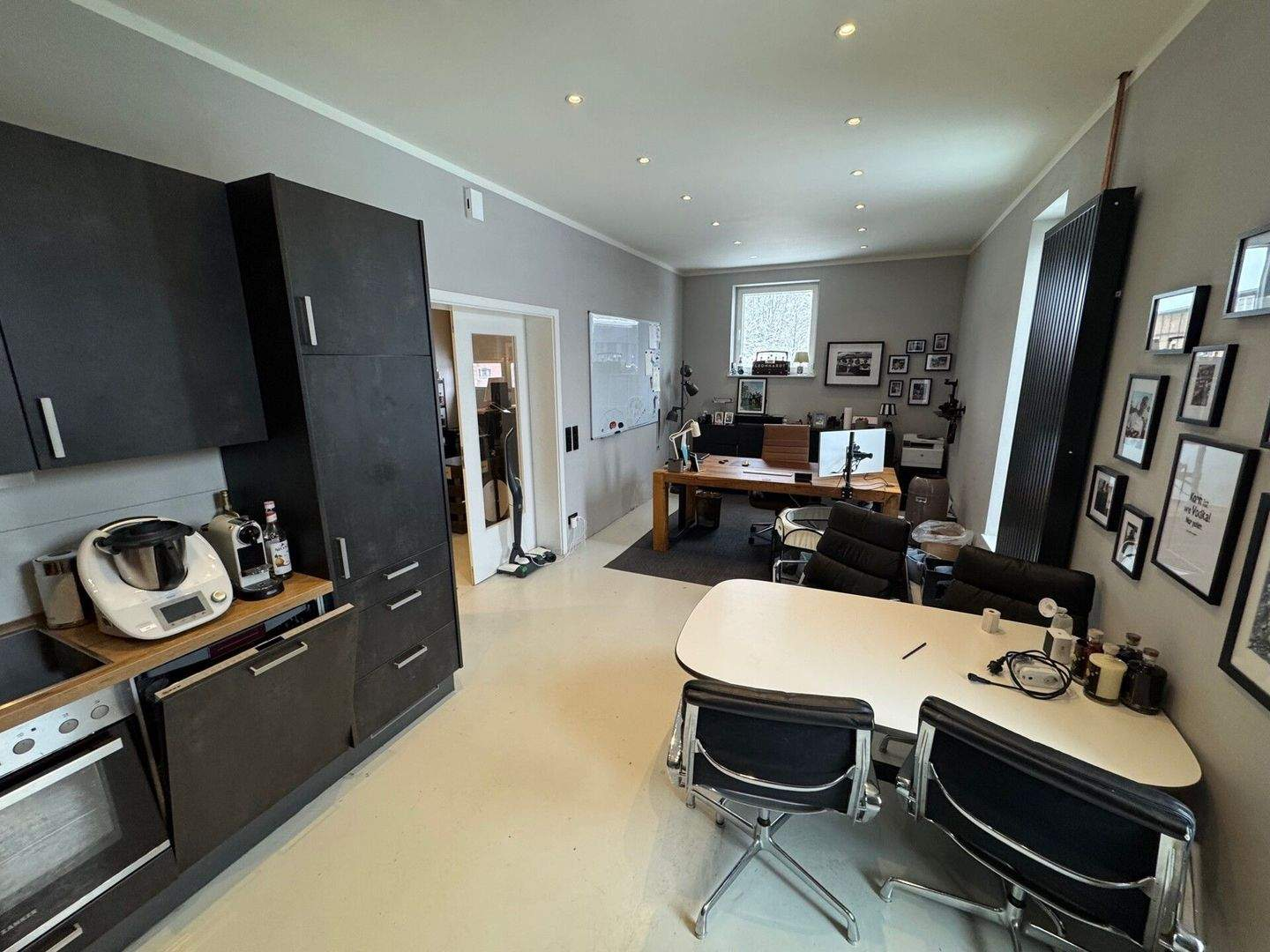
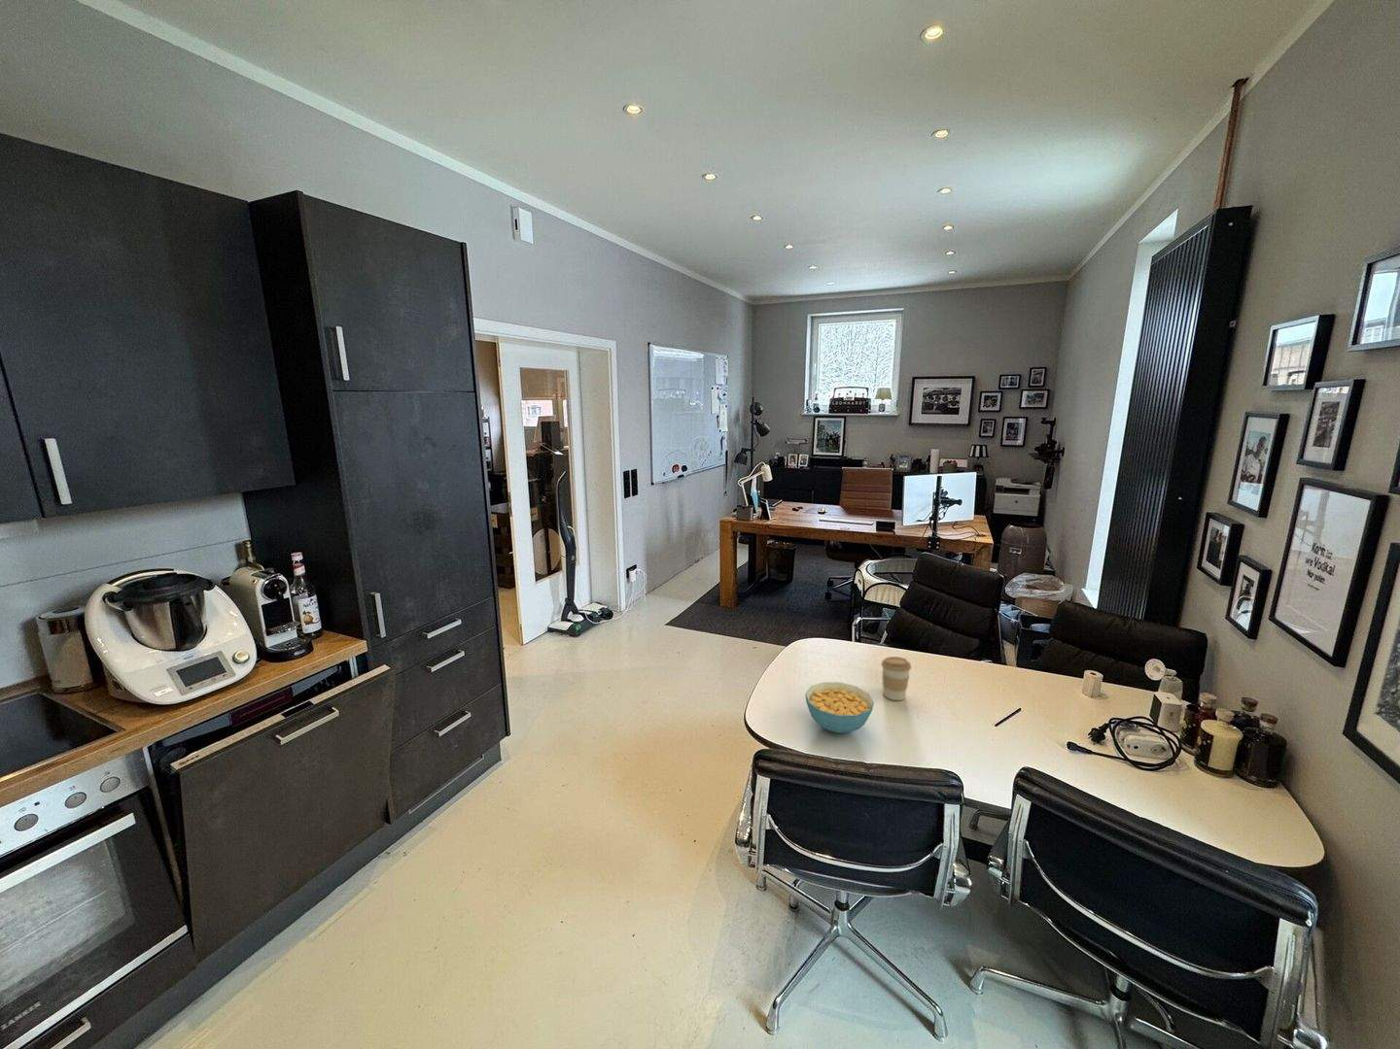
+ cereal bowl [804,682,875,734]
+ coffee cup [880,656,912,701]
